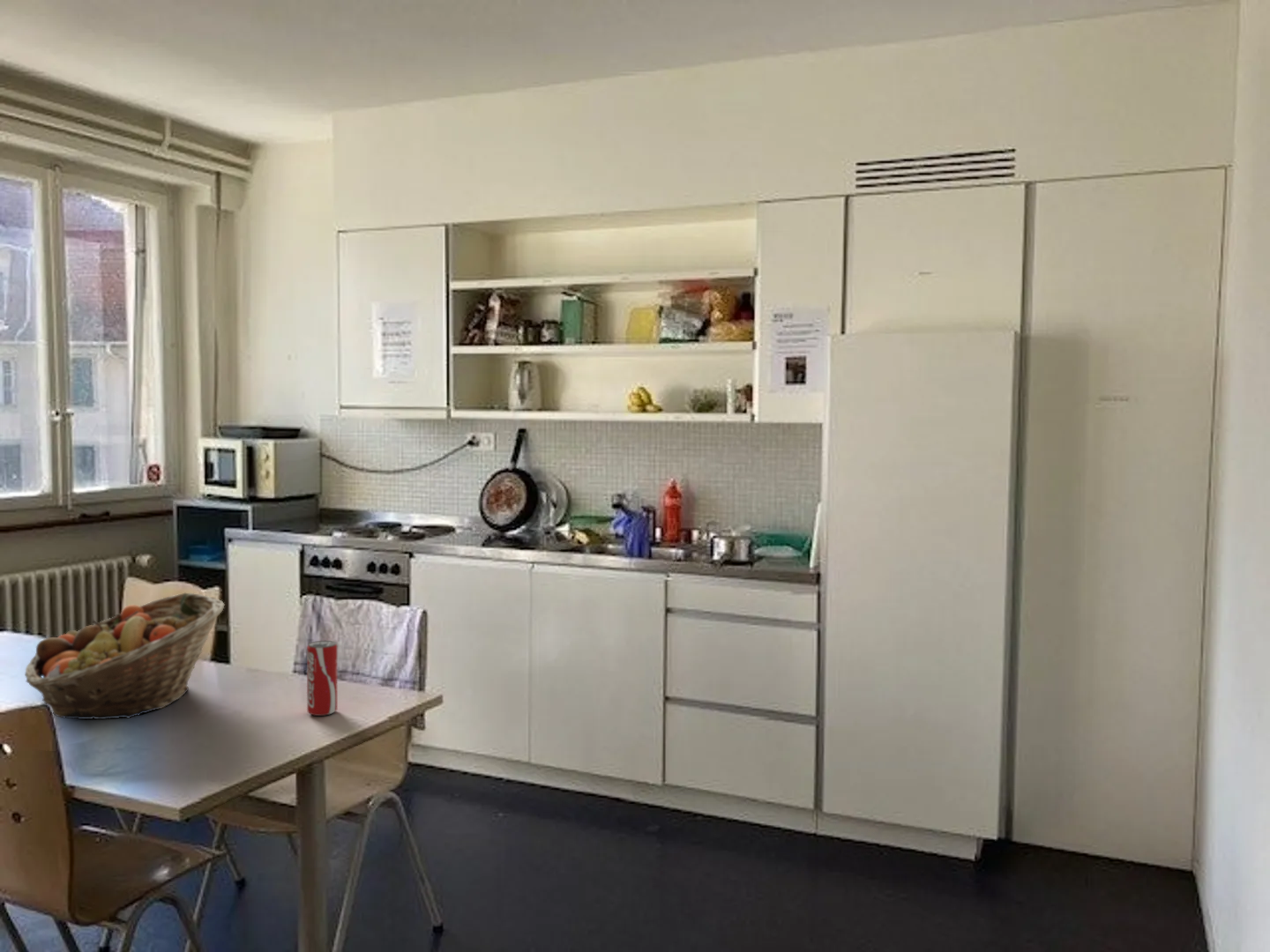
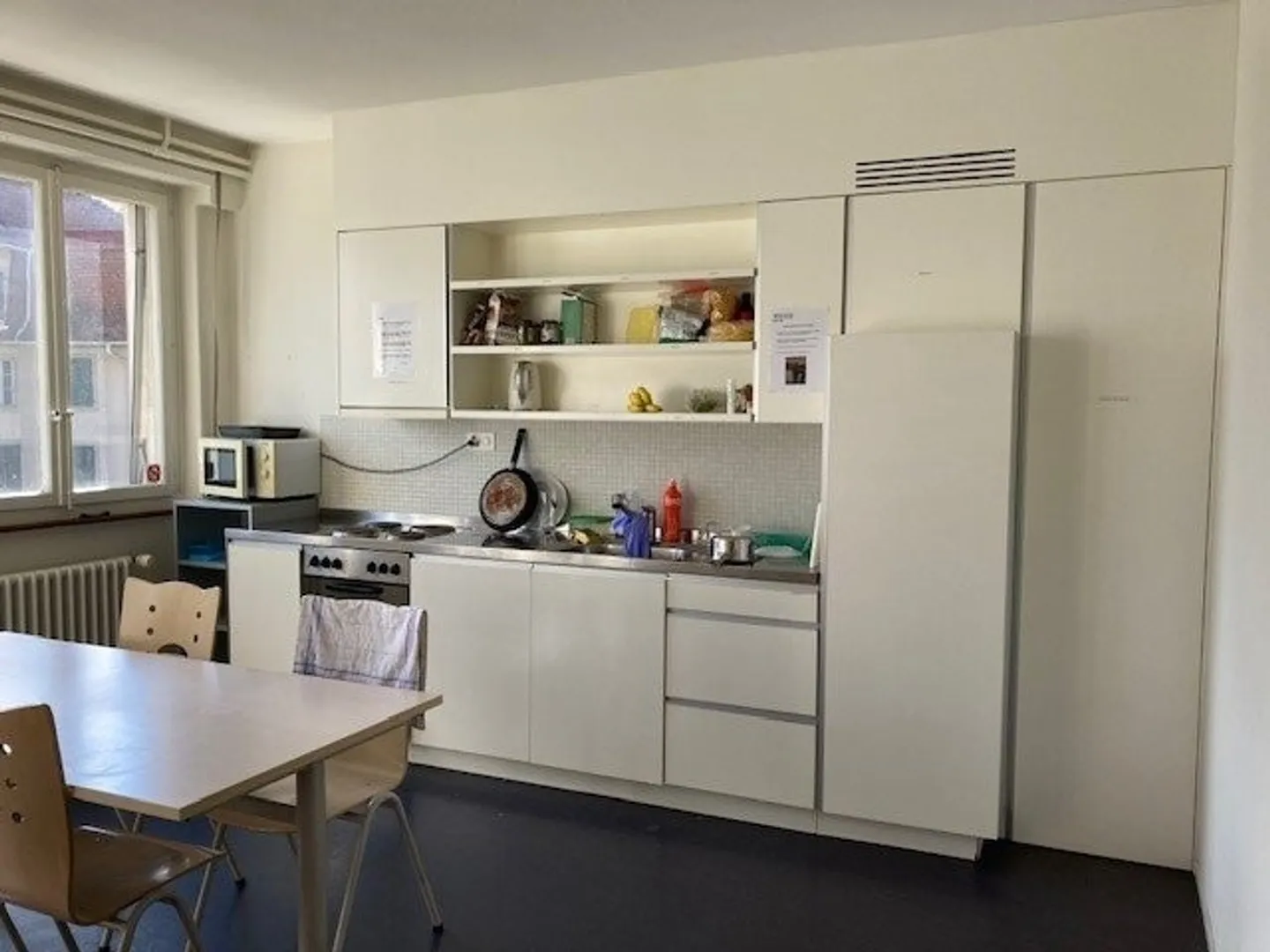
- fruit basket [24,592,226,720]
- beverage can [306,640,338,717]
